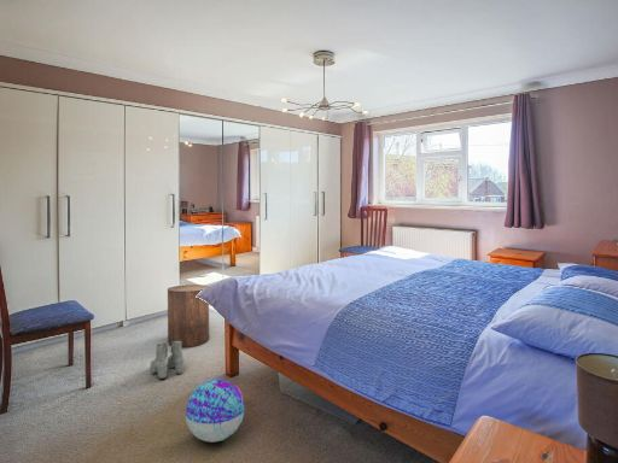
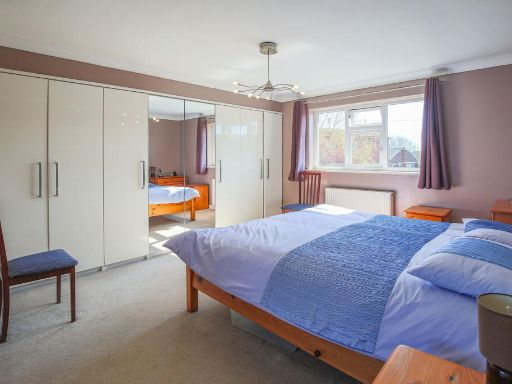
- boots [150,340,185,380]
- stool [167,283,210,347]
- decorative ball [185,377,245,444]
